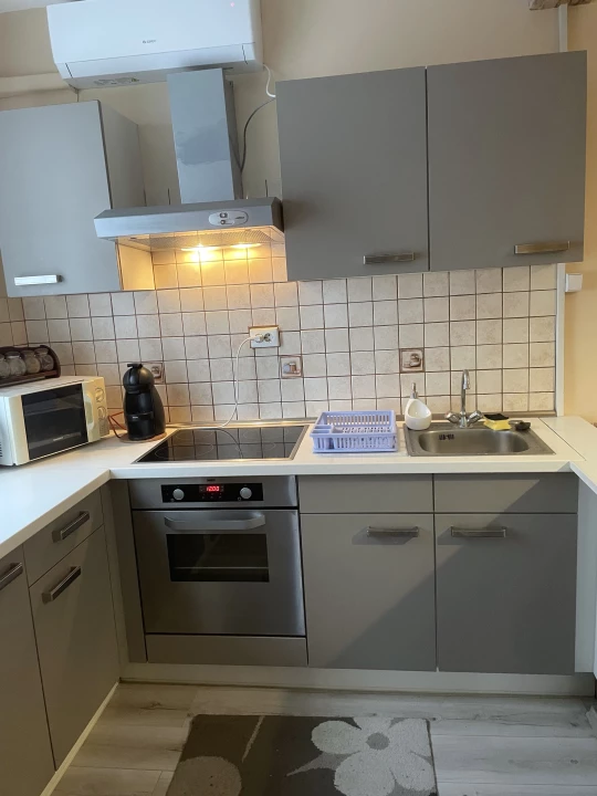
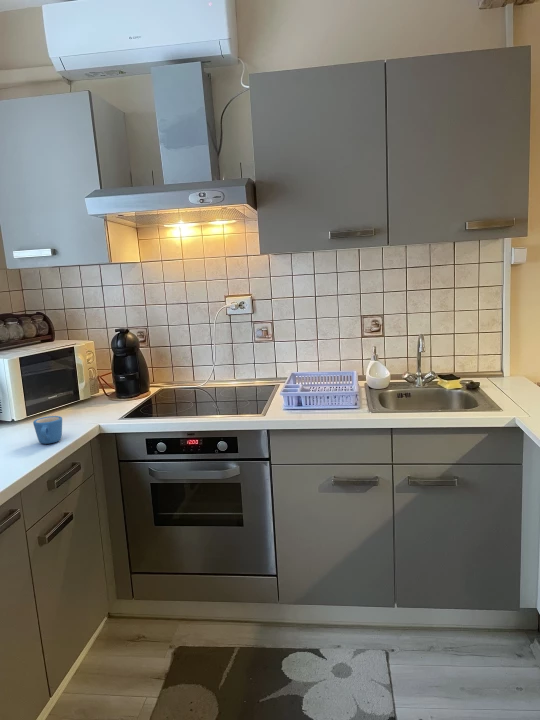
+ mug [32,415,63,445]
